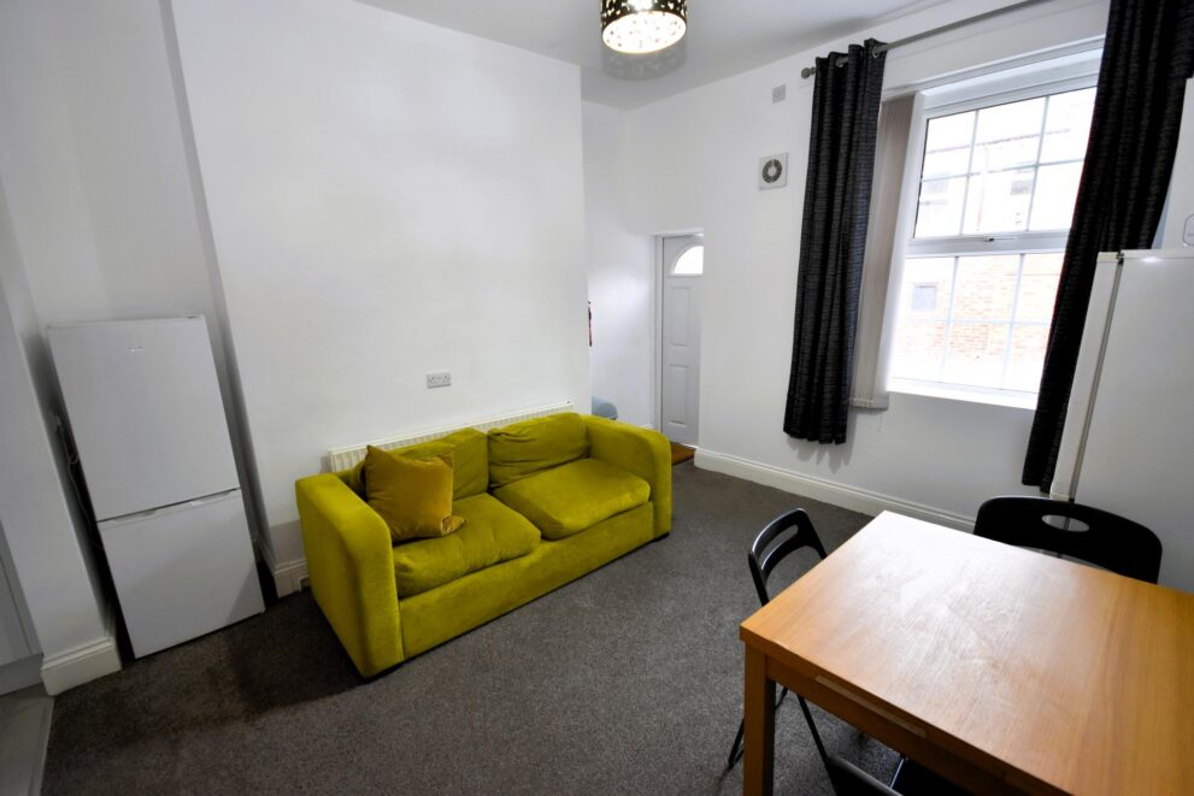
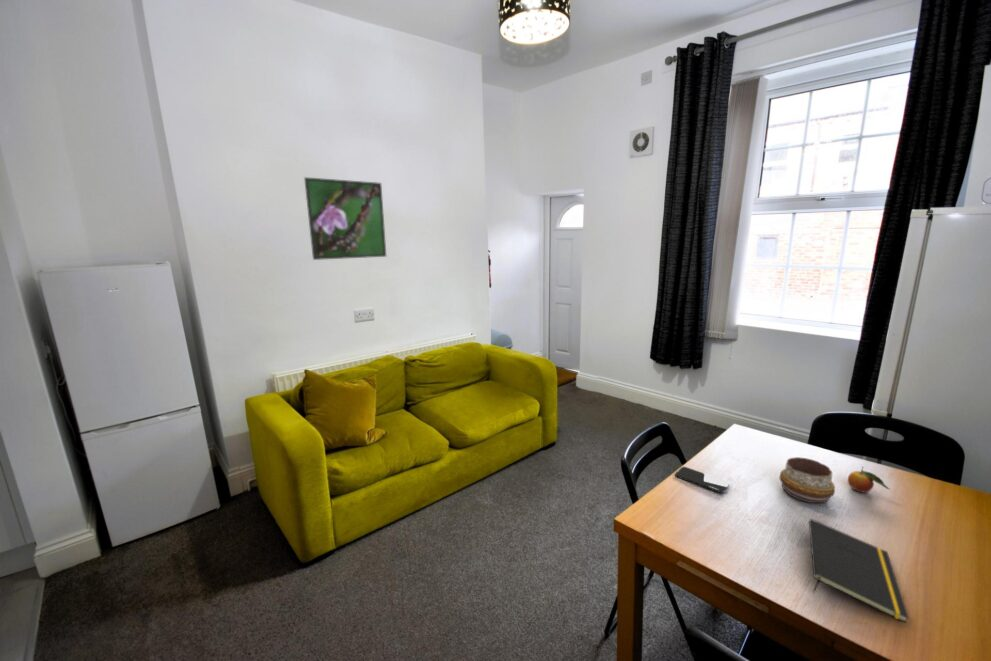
+ smartphone [674,466,730,494]
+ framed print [303,176,387,261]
+ decorative bowl [779,456,836,504]
+ notepad [808,518,910,624]
+ fruit [847,465,890,494]
